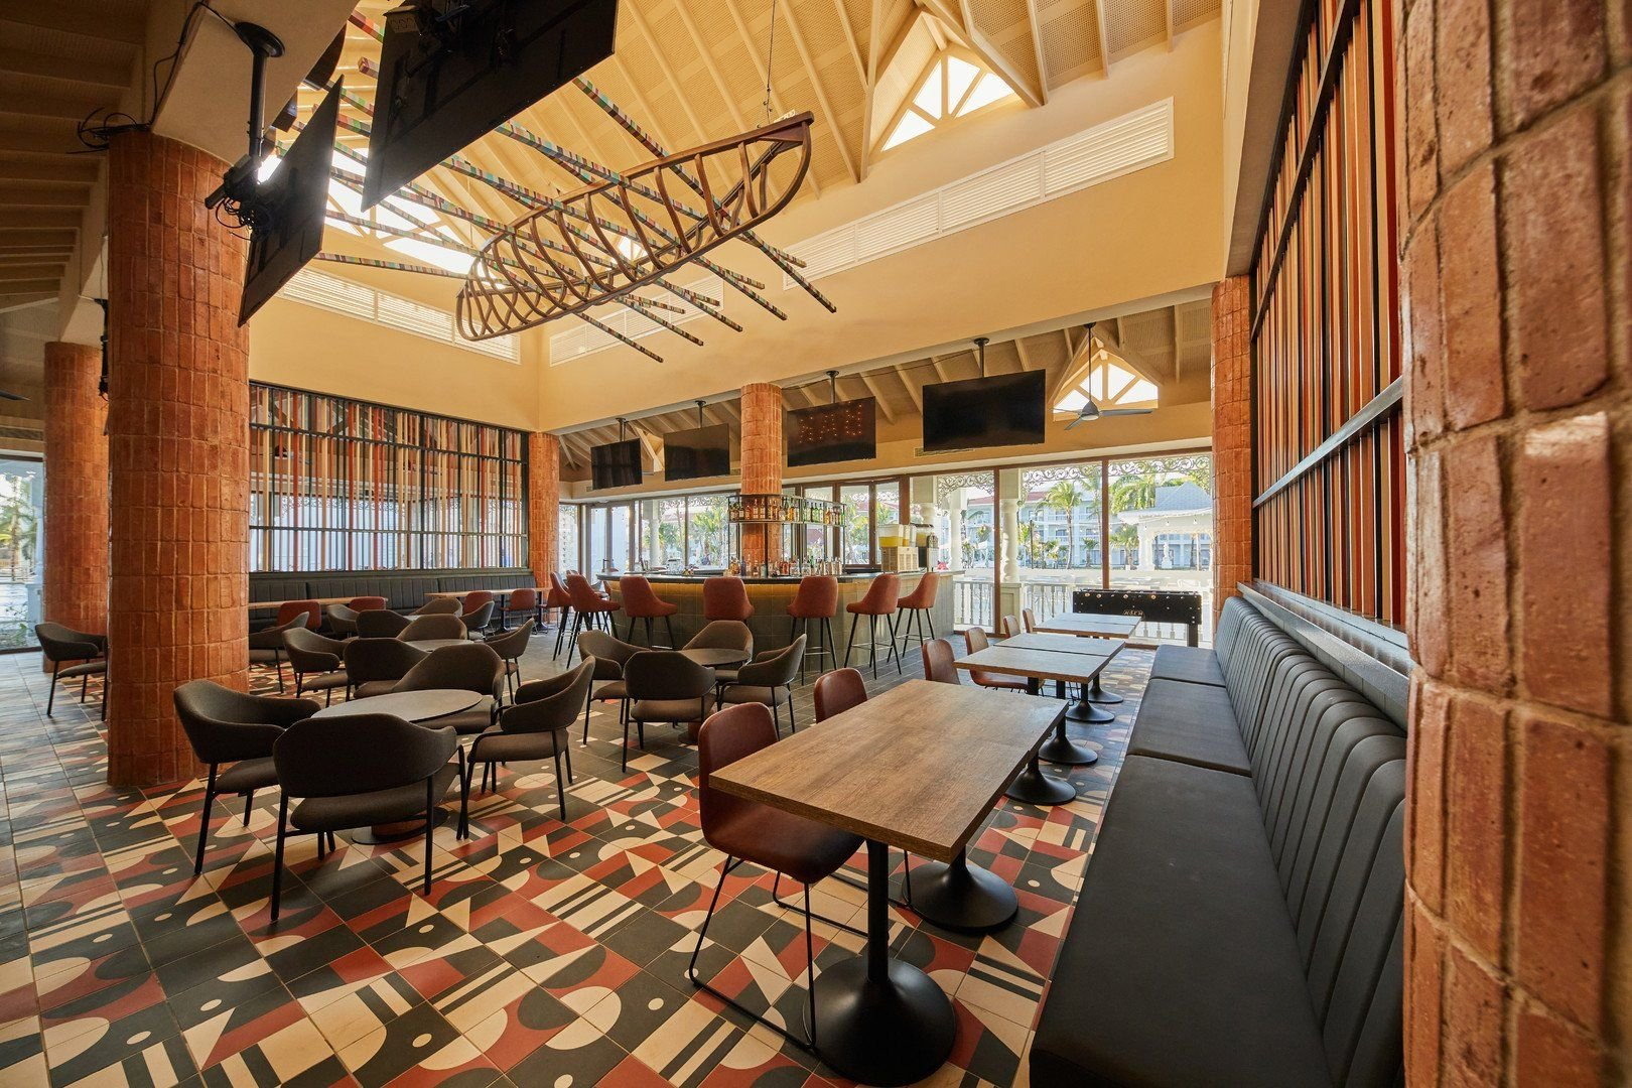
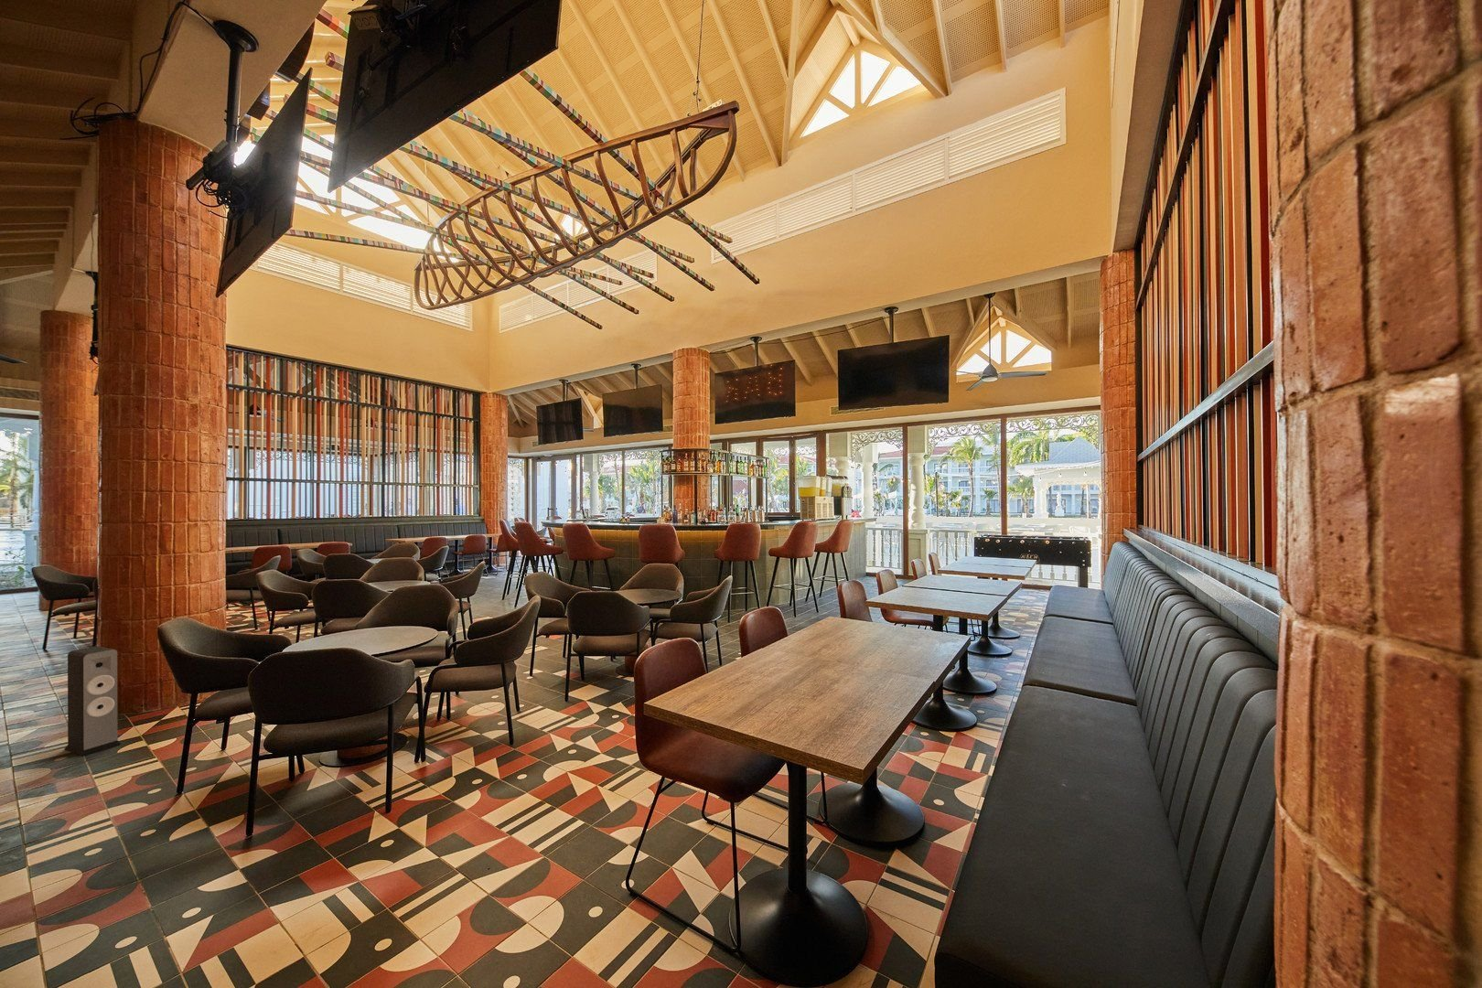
+ speaker [63,645,121,756]
